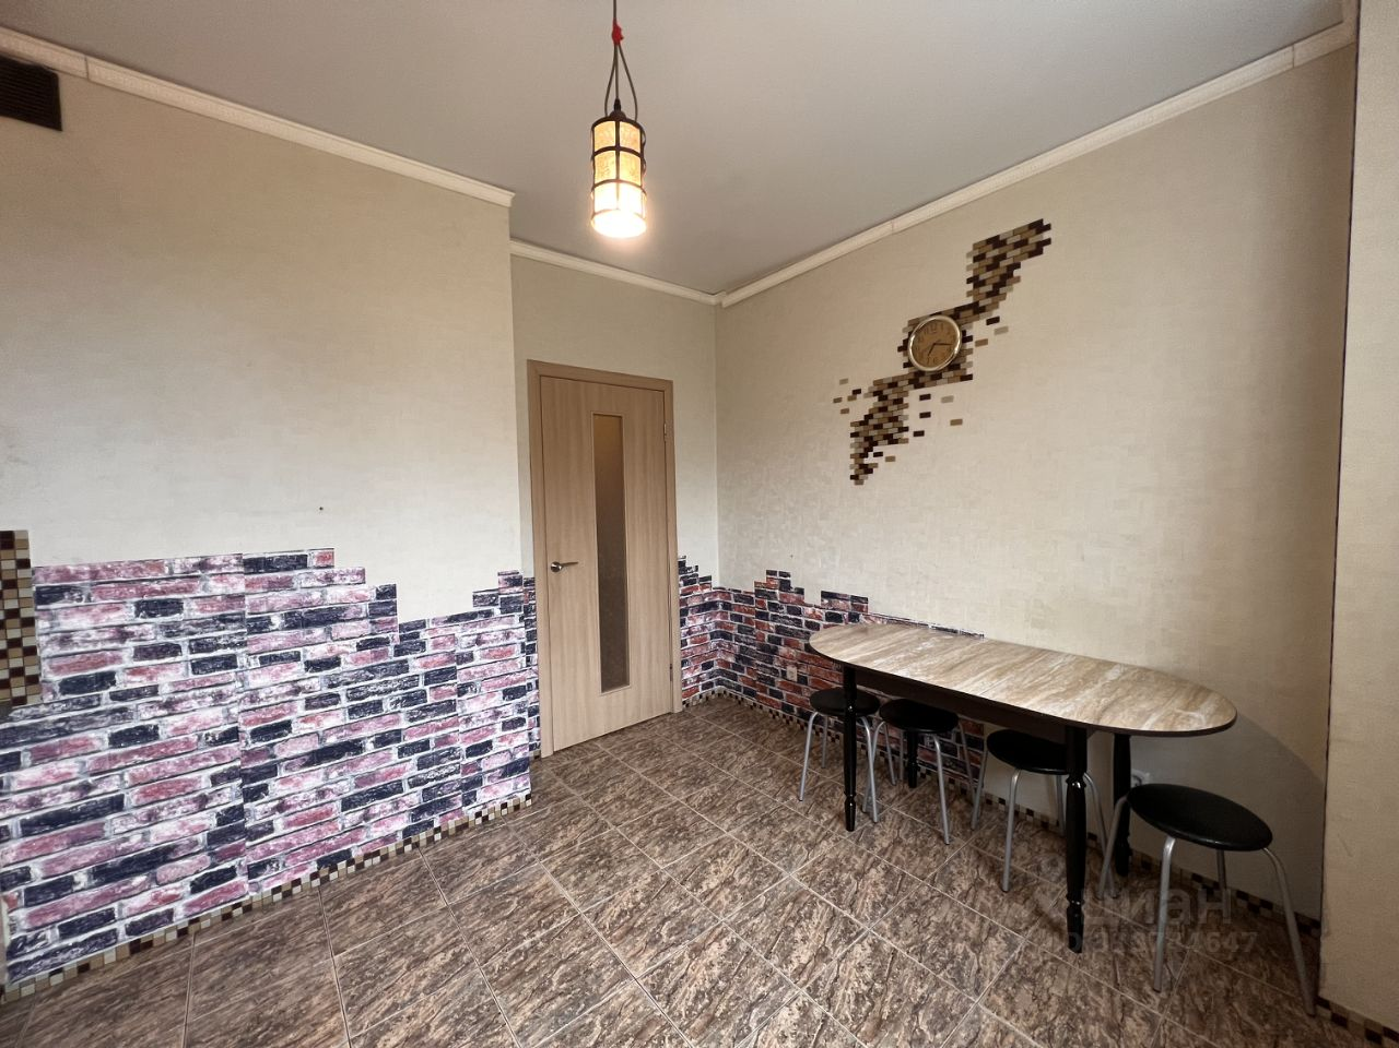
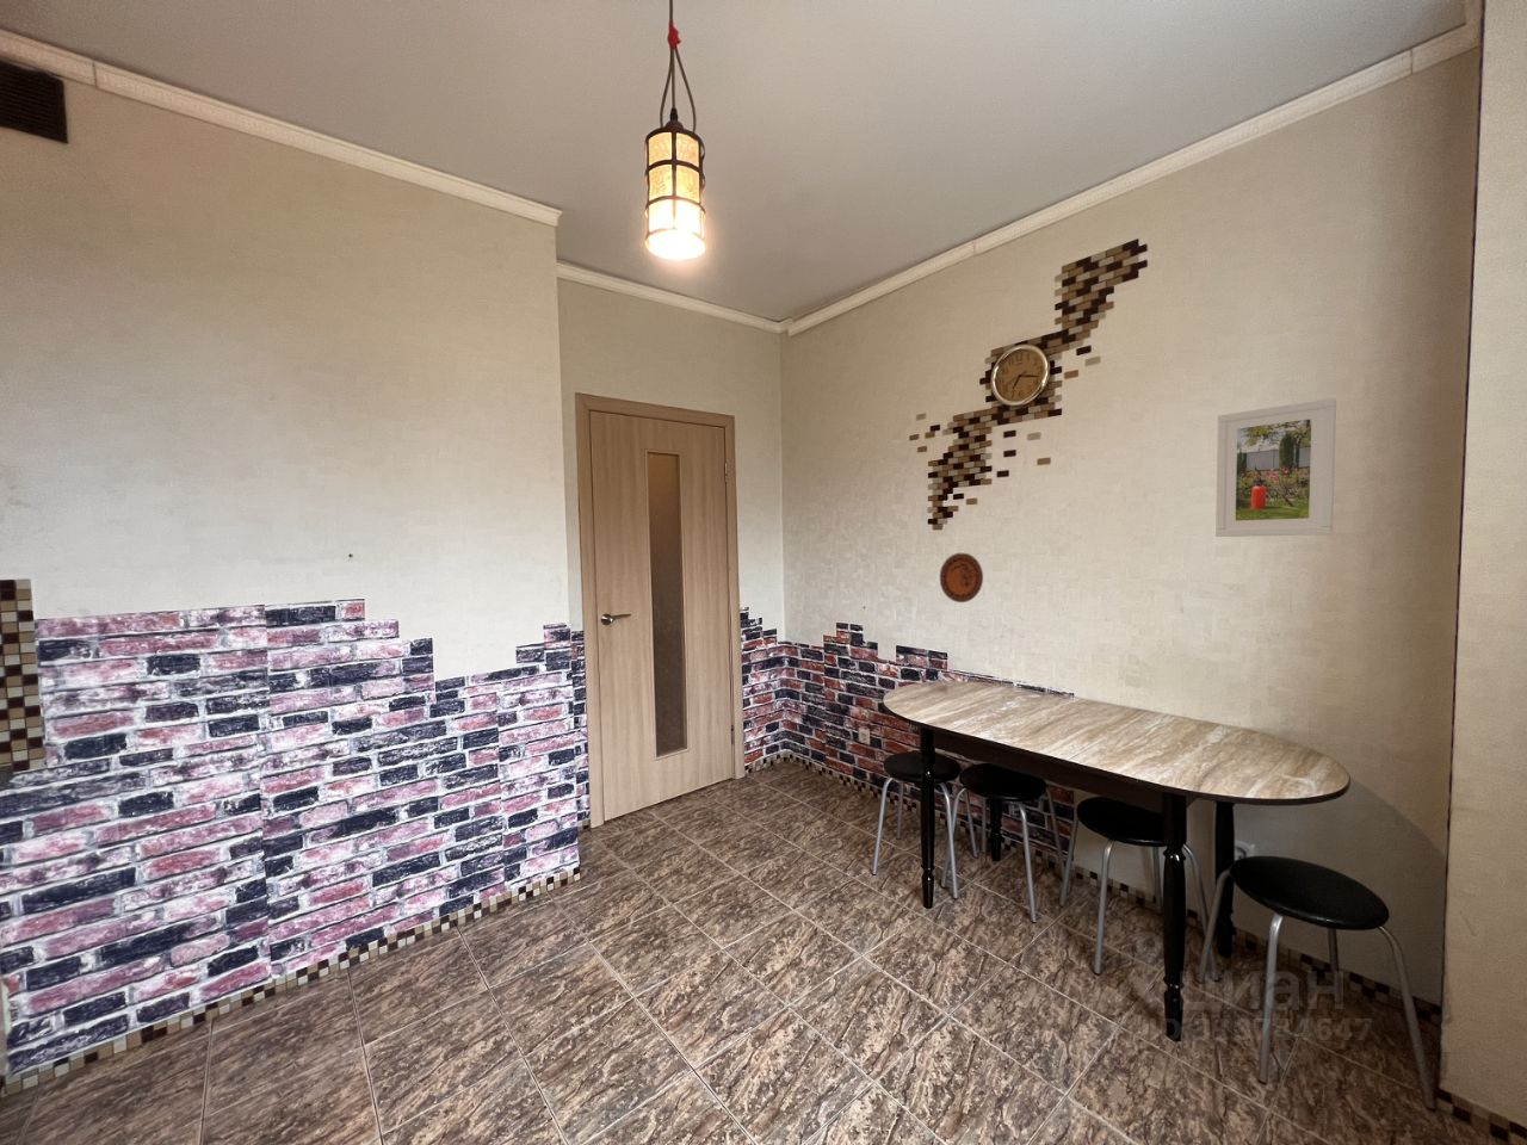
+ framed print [1214,397,1337,538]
+ decorative plate [939,552,985,604]
